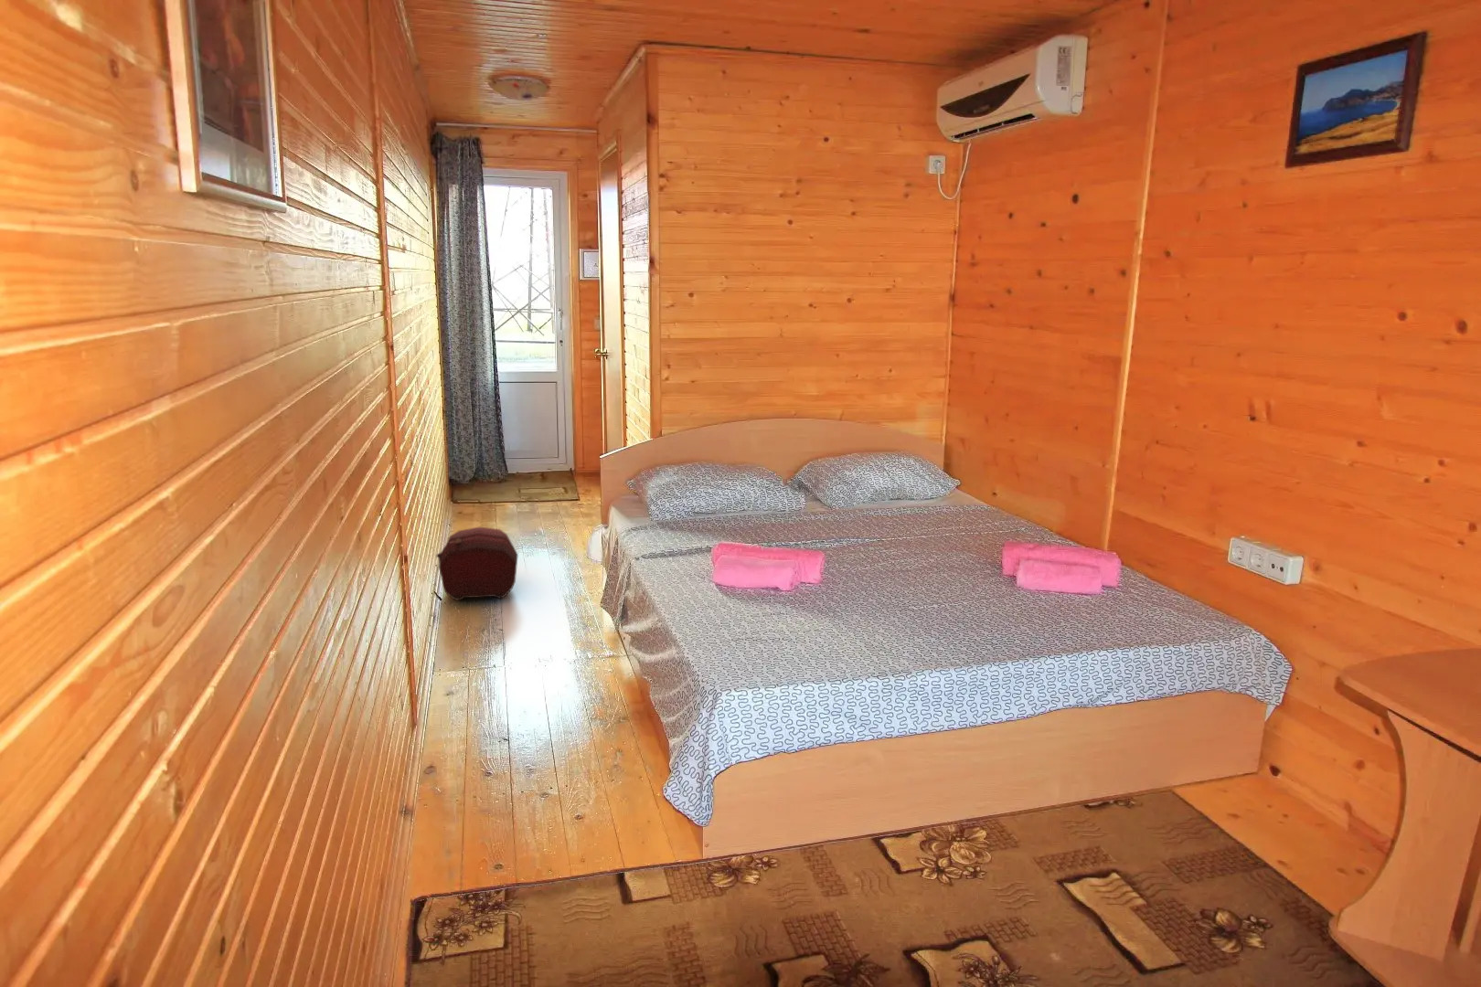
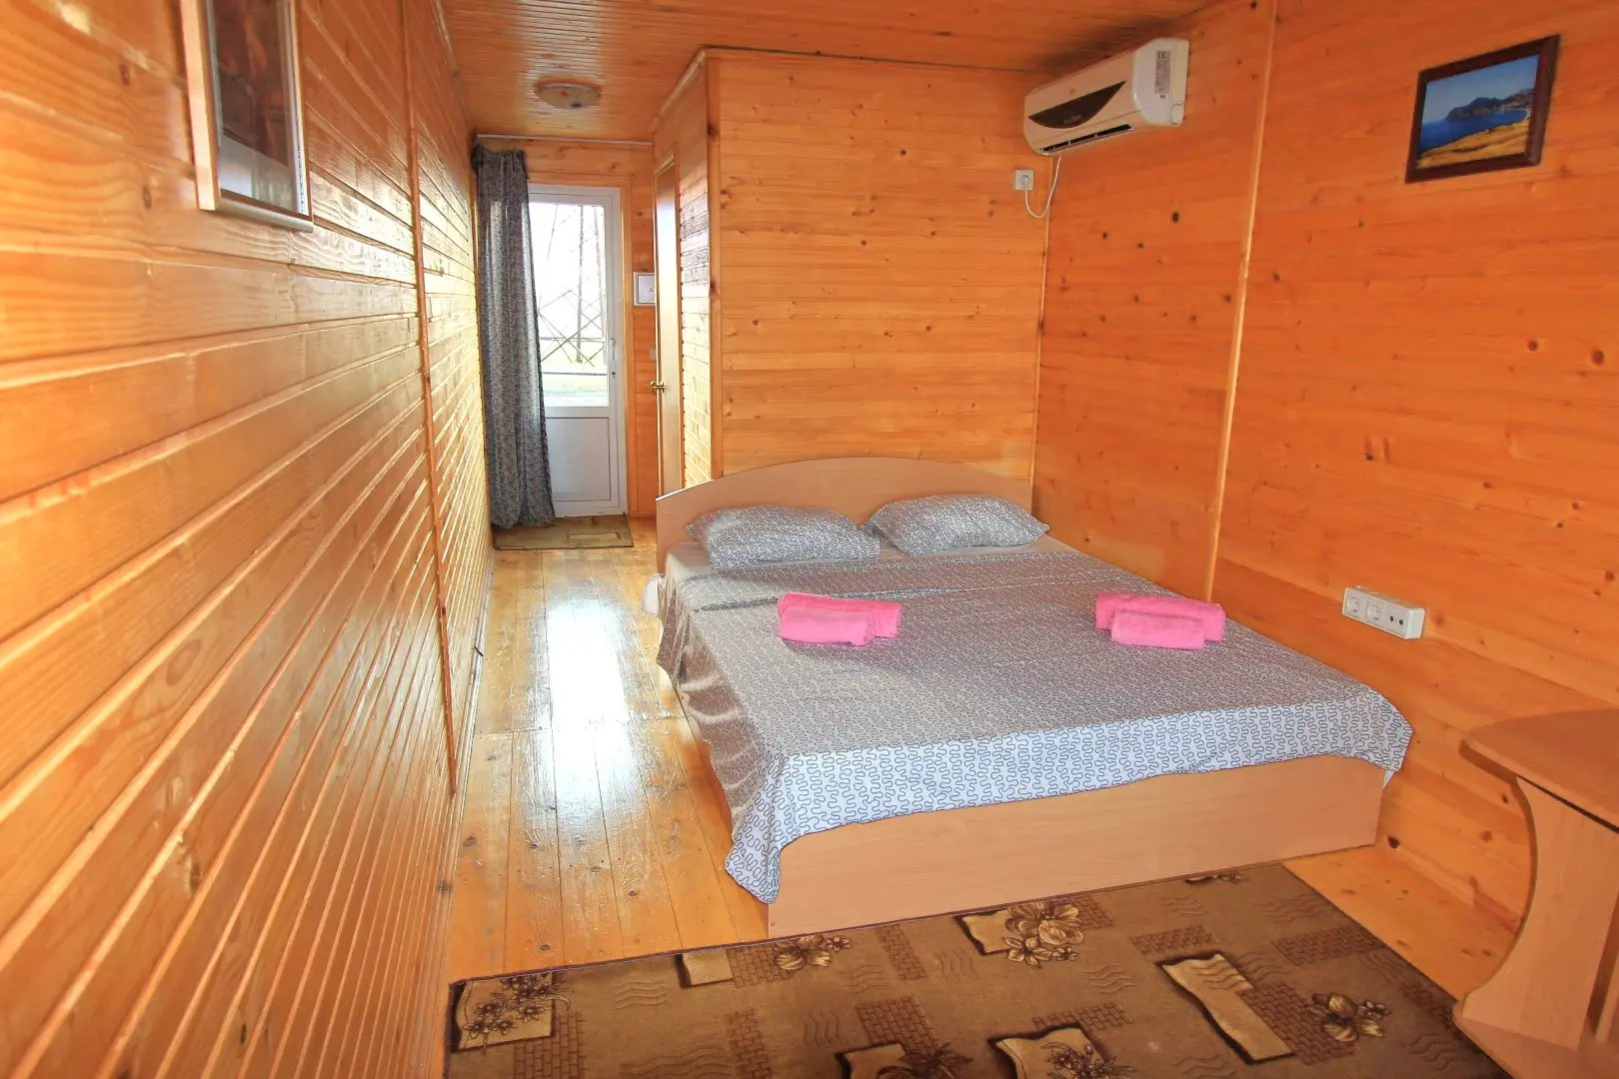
- backpack [435,527,519,601]
